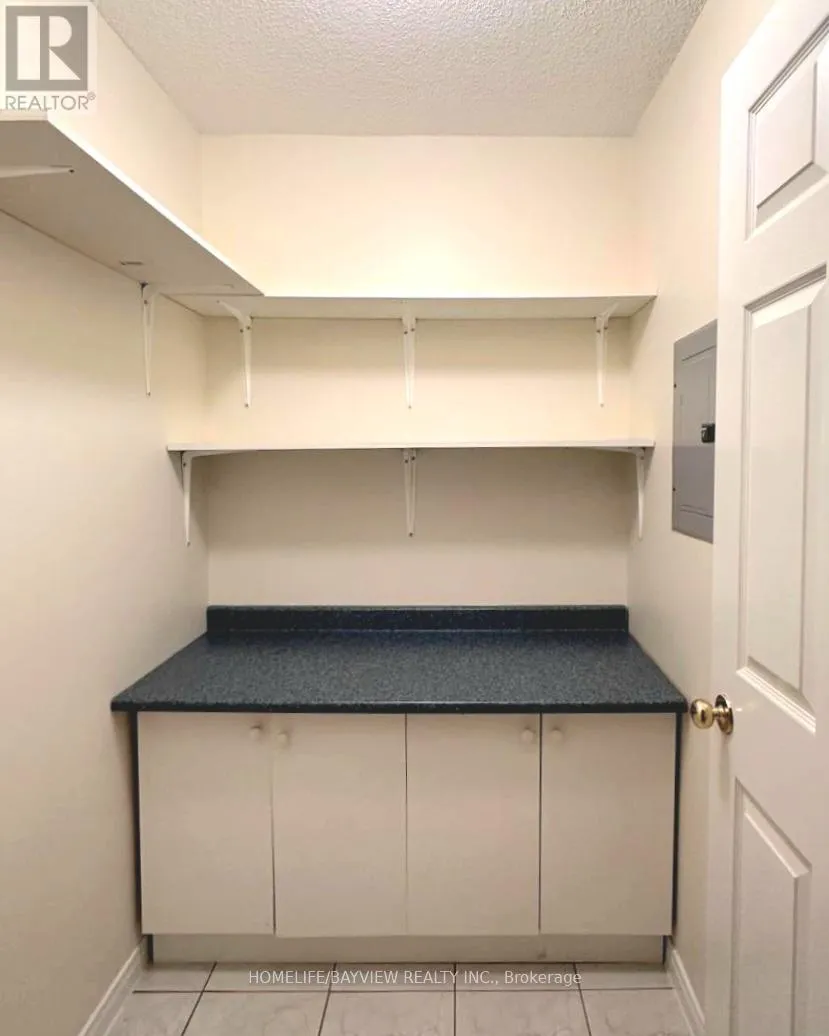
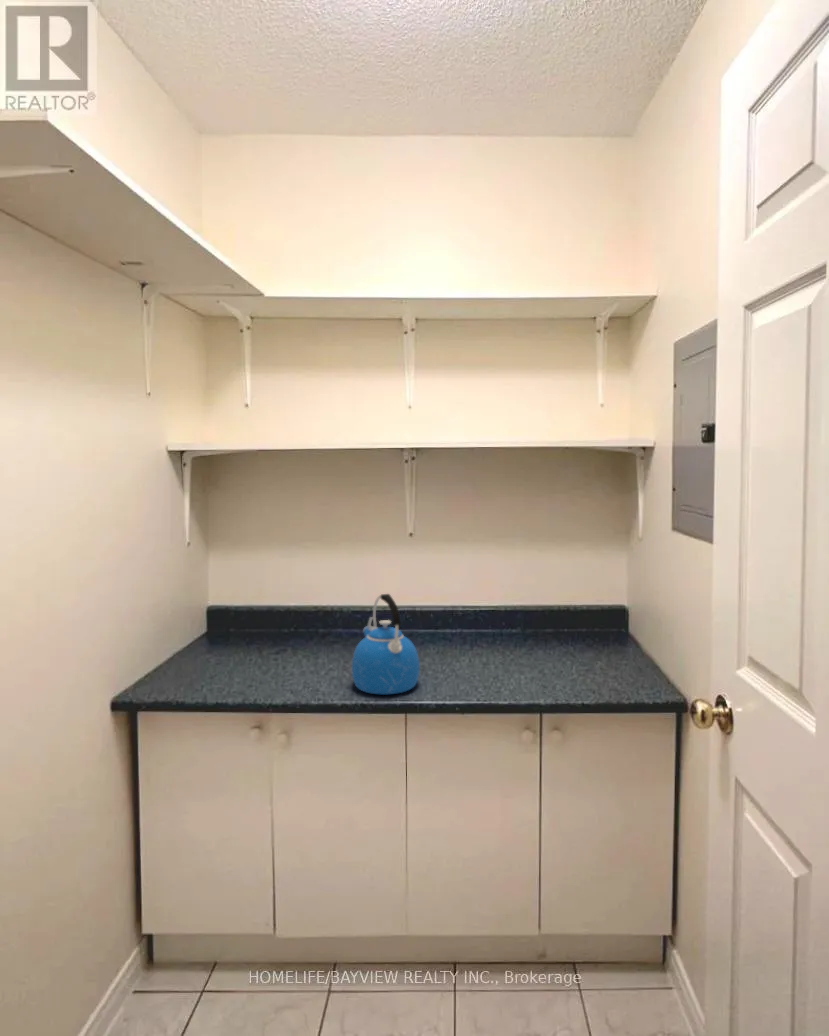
+ kettle [351,593,420,696]
